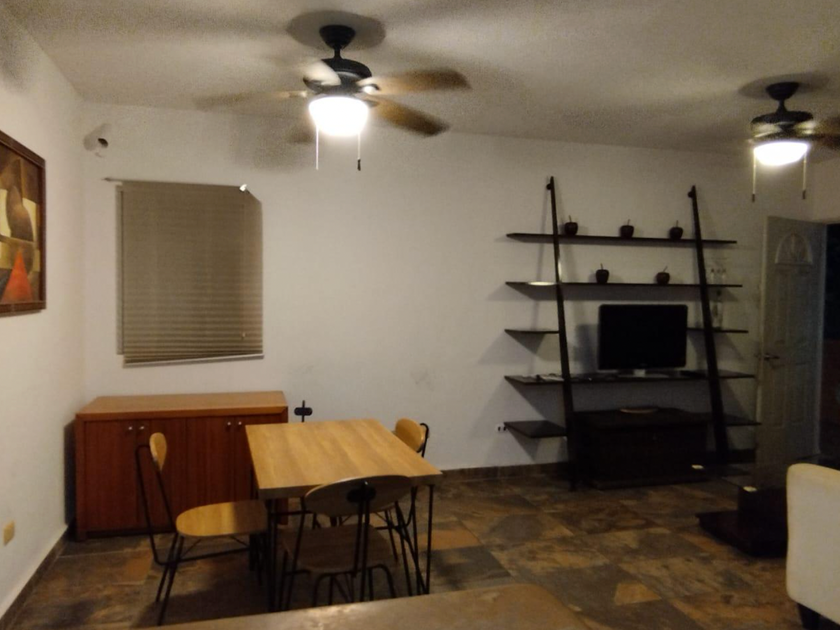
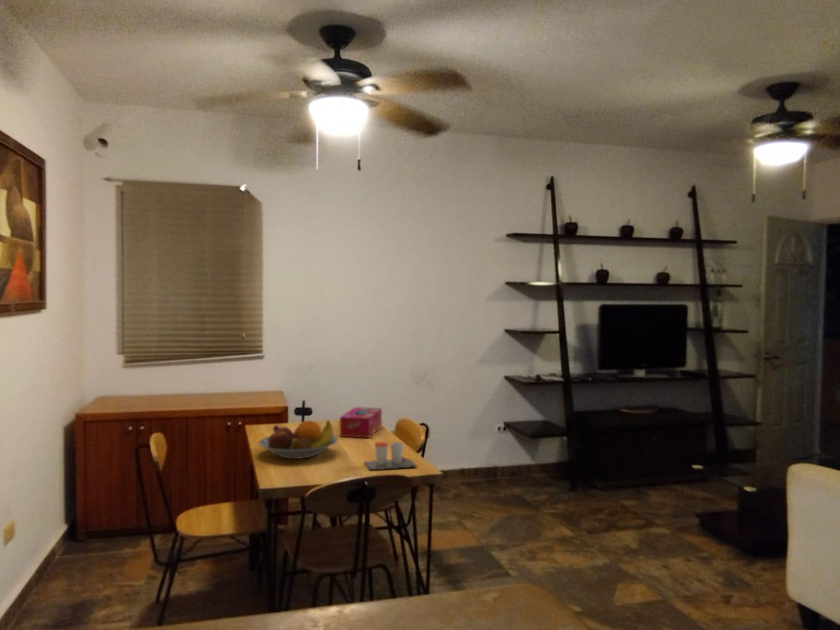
+ tissue box [339,406,383,439]
+ fruit bowl [257,419,339,460]
+ cup [364,441,417,471]
